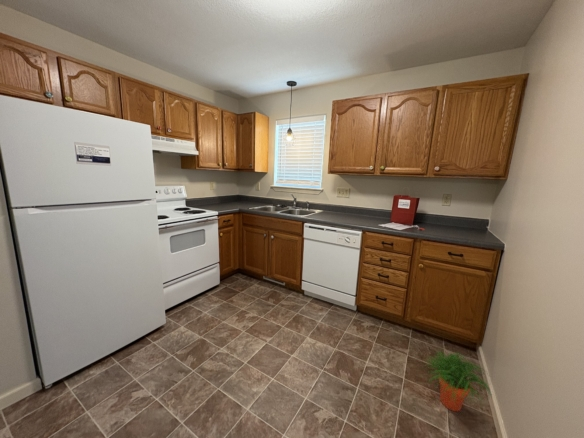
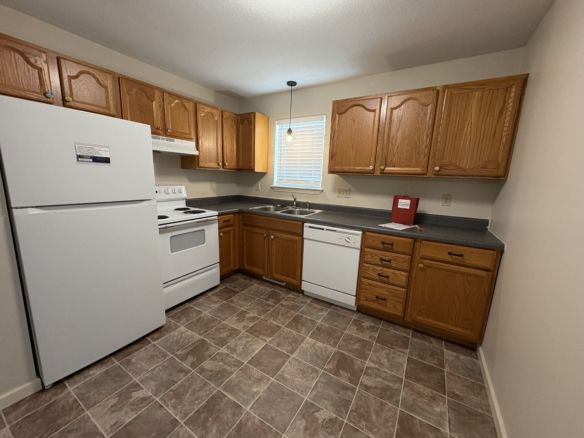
- potted plant [422,349,493,412]
